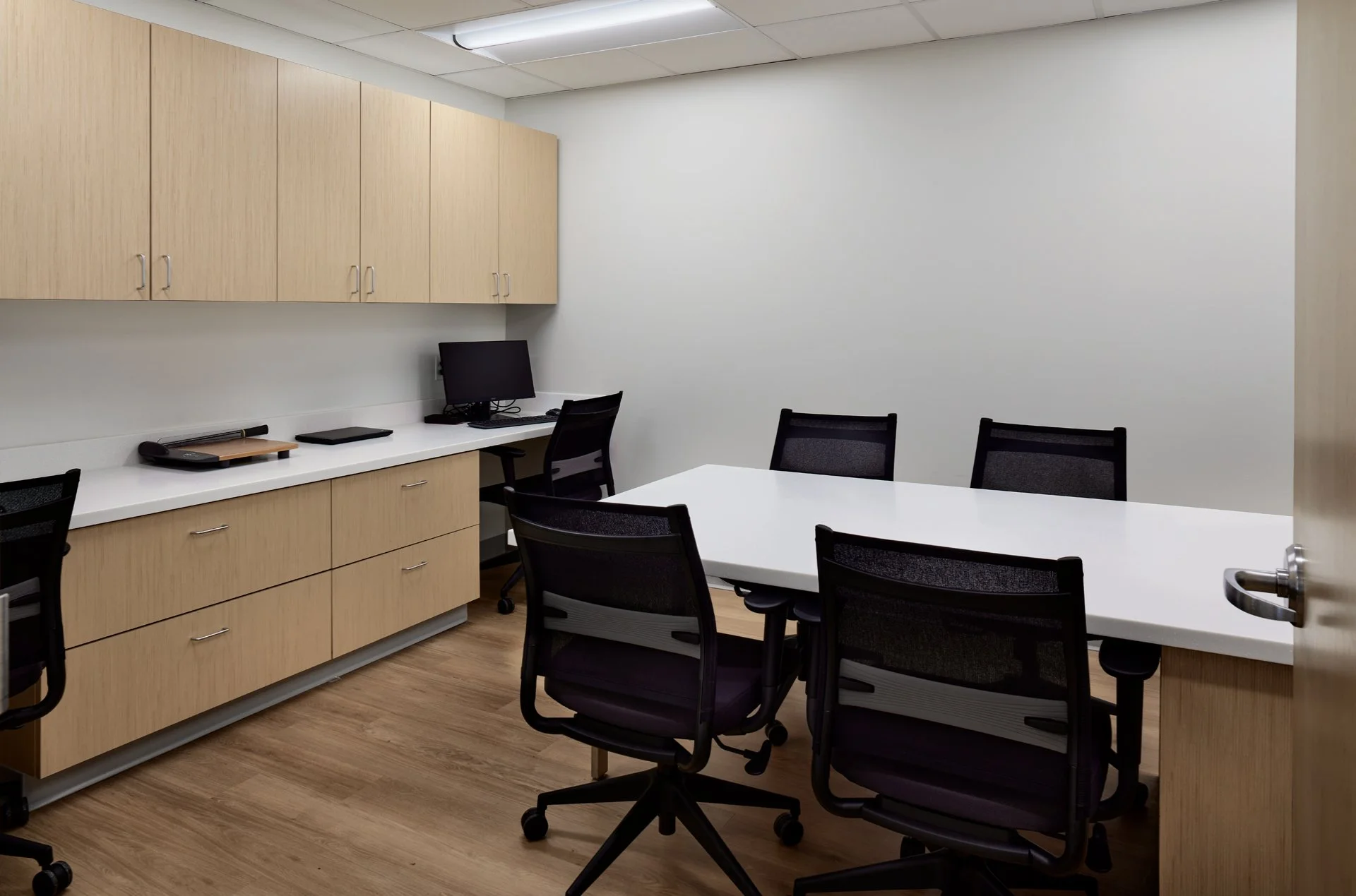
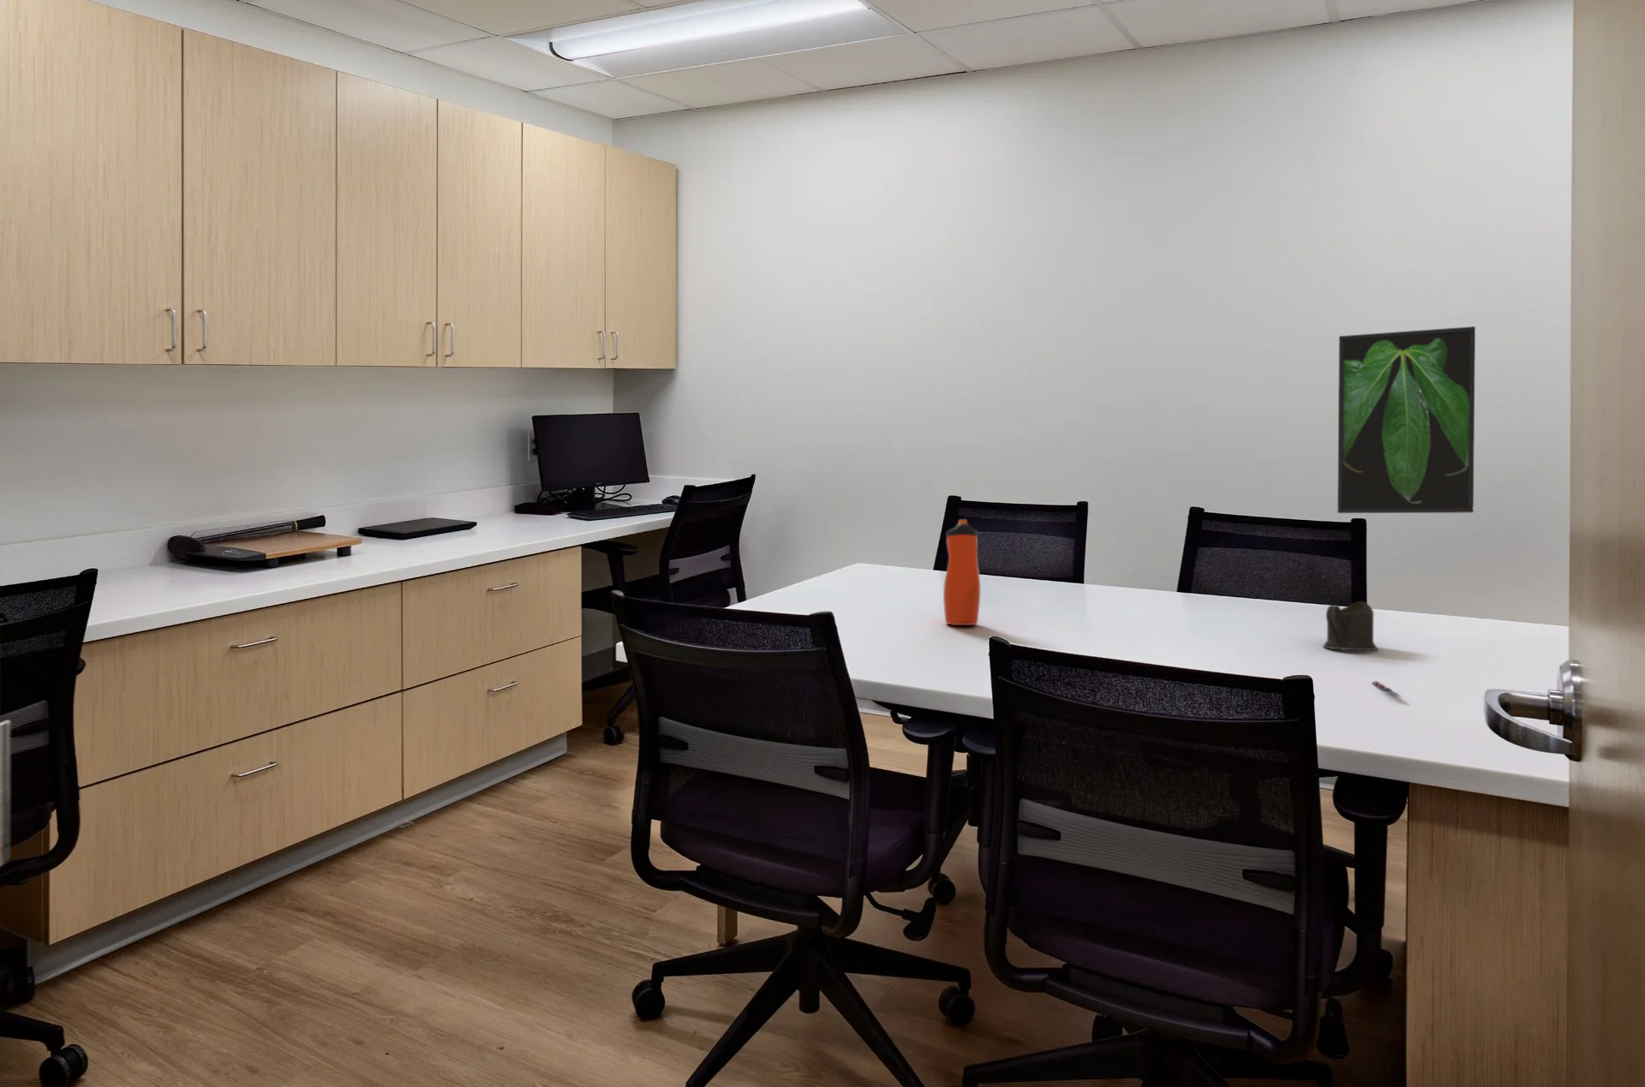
+ cup [1322,601,1378,651]
+ pen [1371,681,1404,698]
+ water bottle [943,519,981,626]
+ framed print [1337,325,1476,514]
